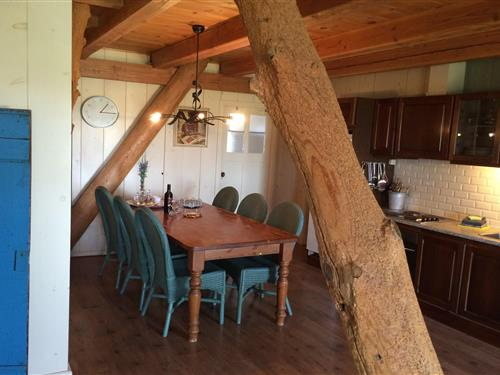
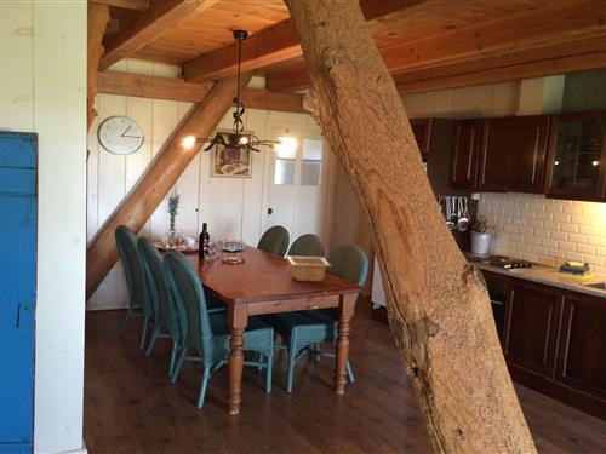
+ serving bowl [285,255,333,282]
